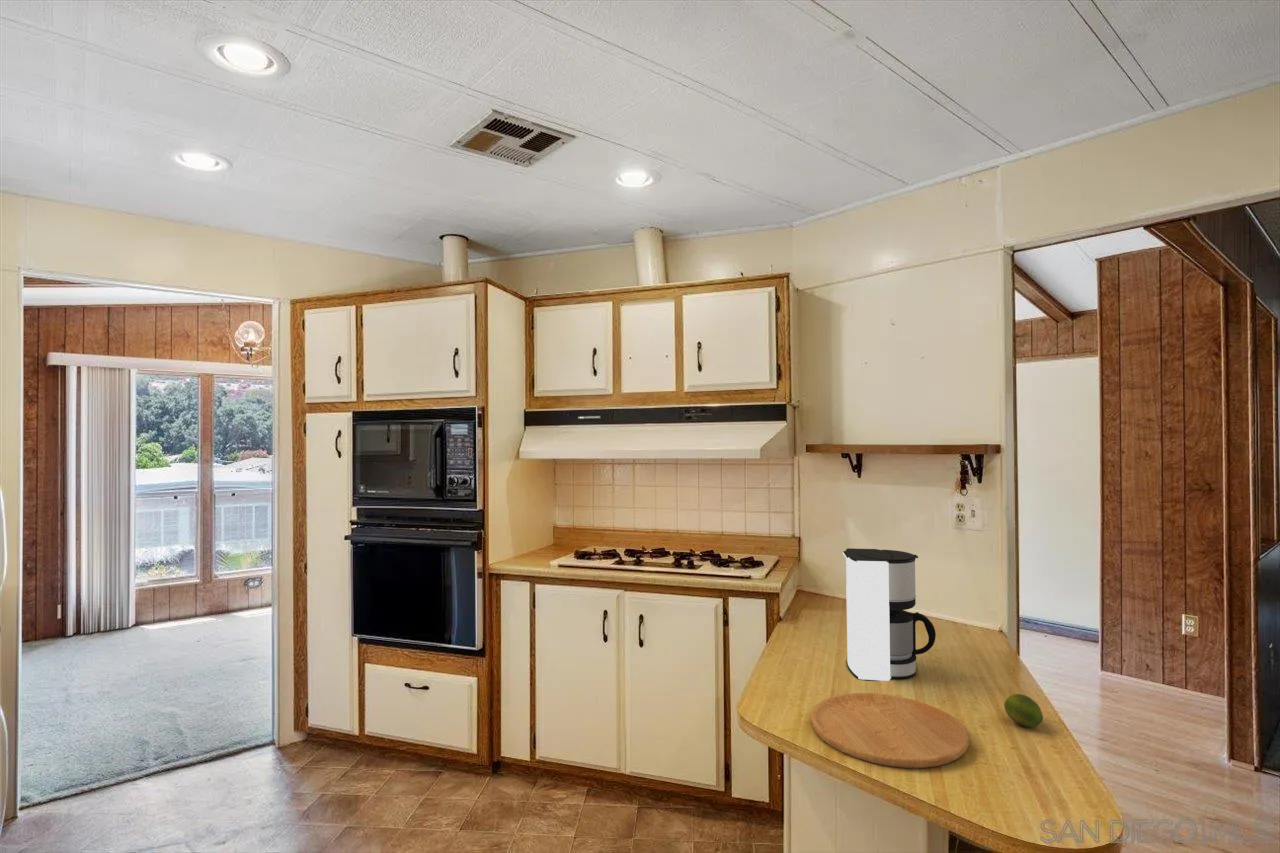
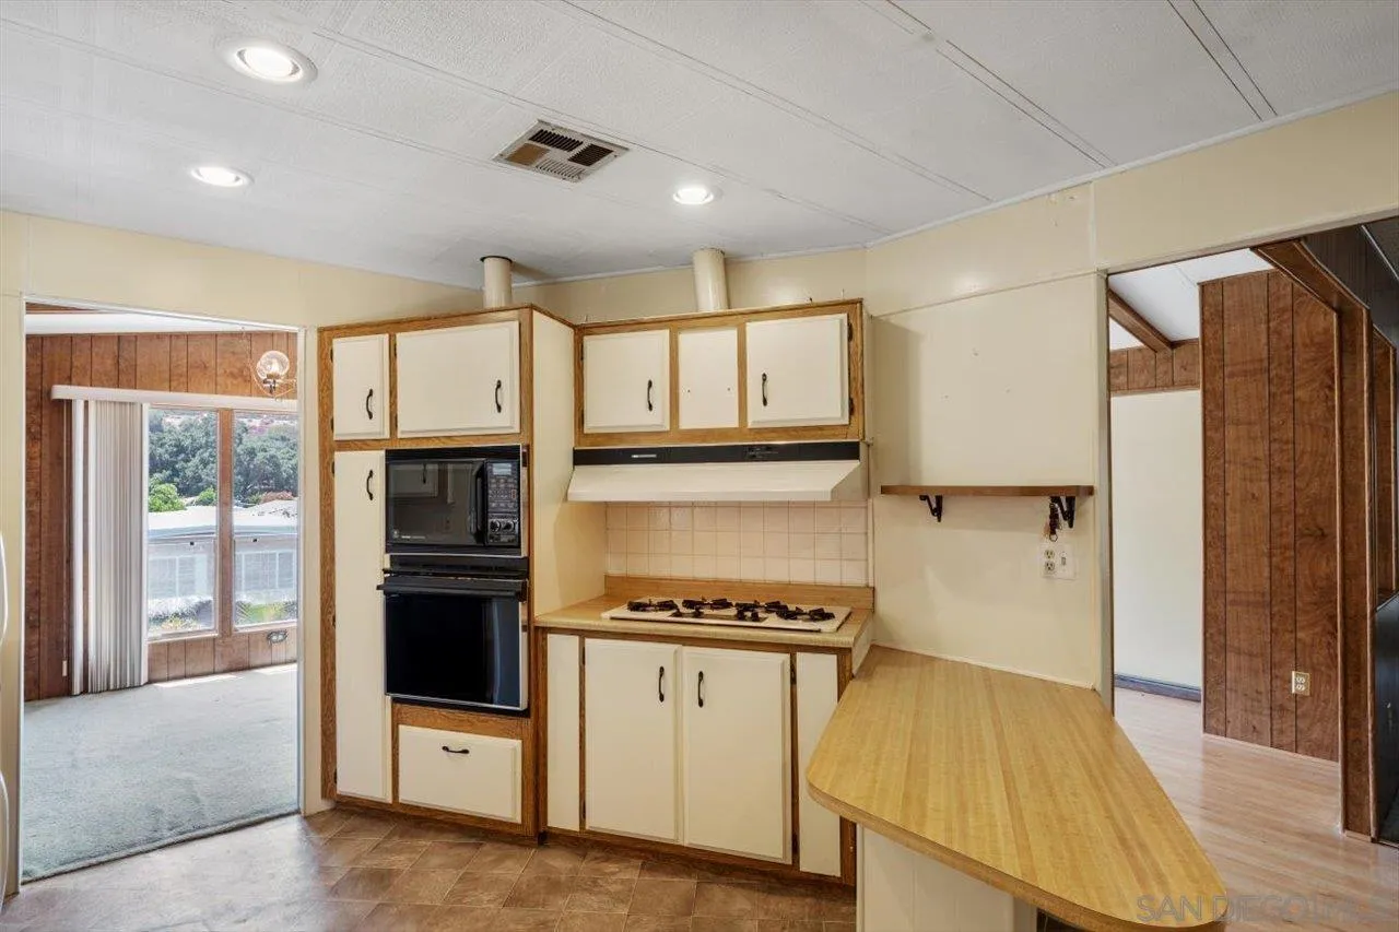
- fruit [1003,693,1044,728]
- coffee maker [842,547,937,682]
- cutting board [809,692,970,769]
